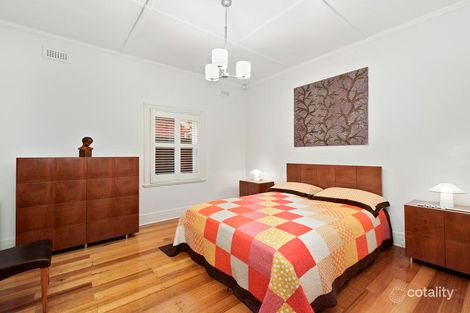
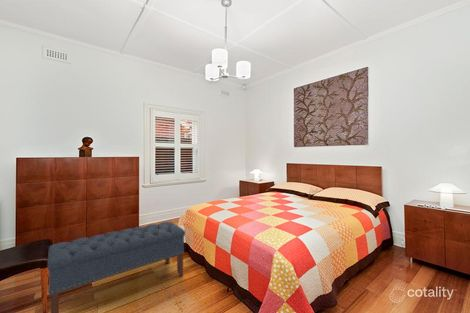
+ bench [47,221,186,313]
